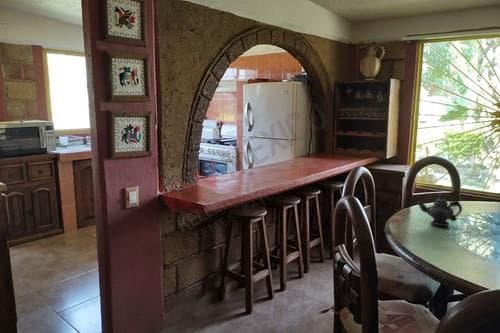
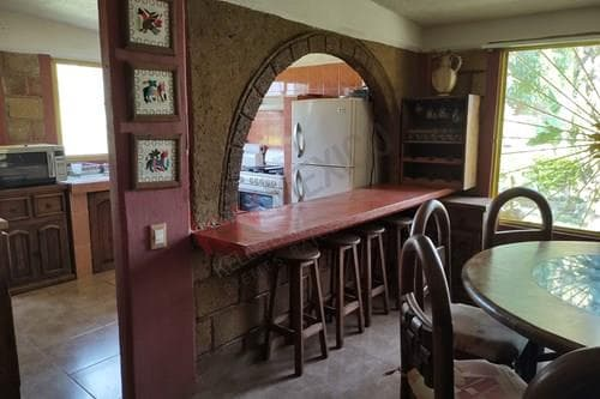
- teapot [416,192,463,227]
